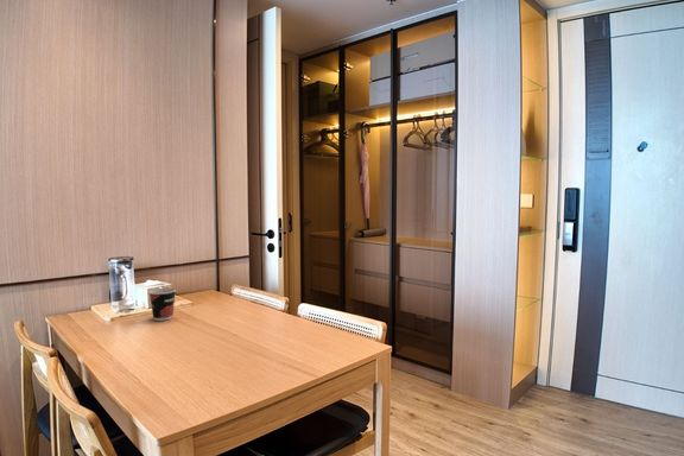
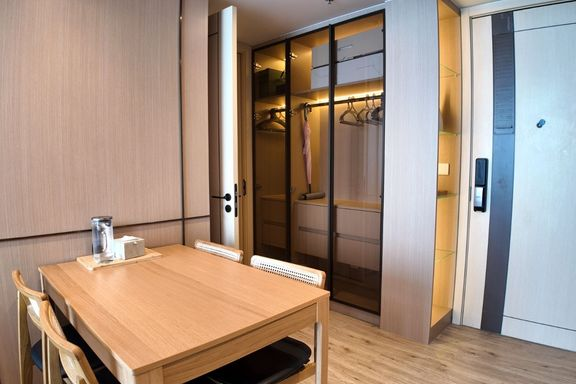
- cup [147,287,177,322]
